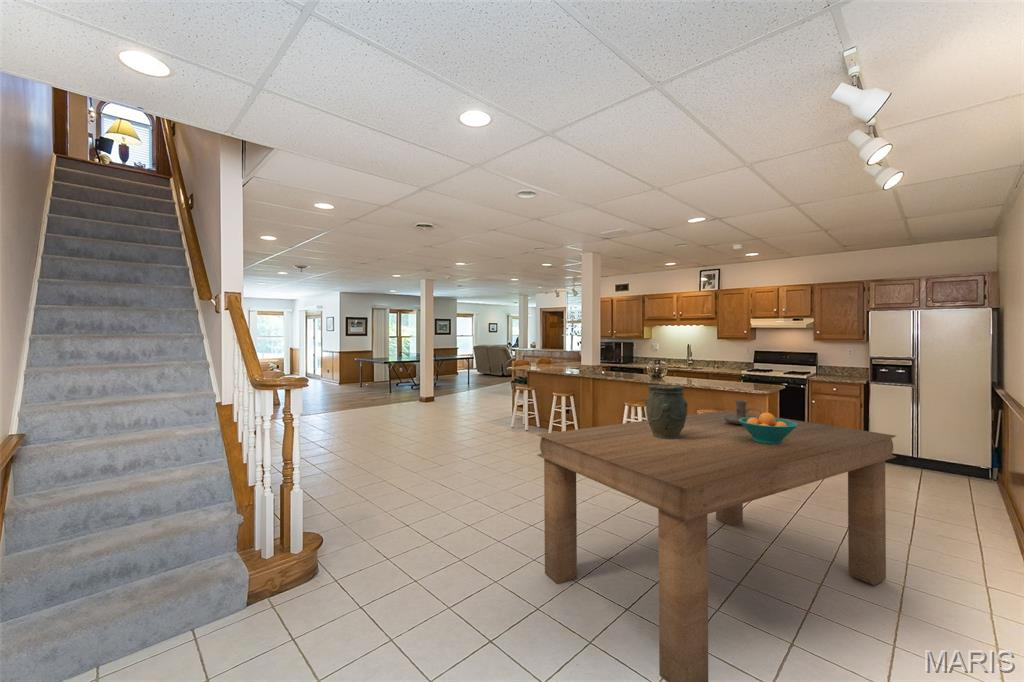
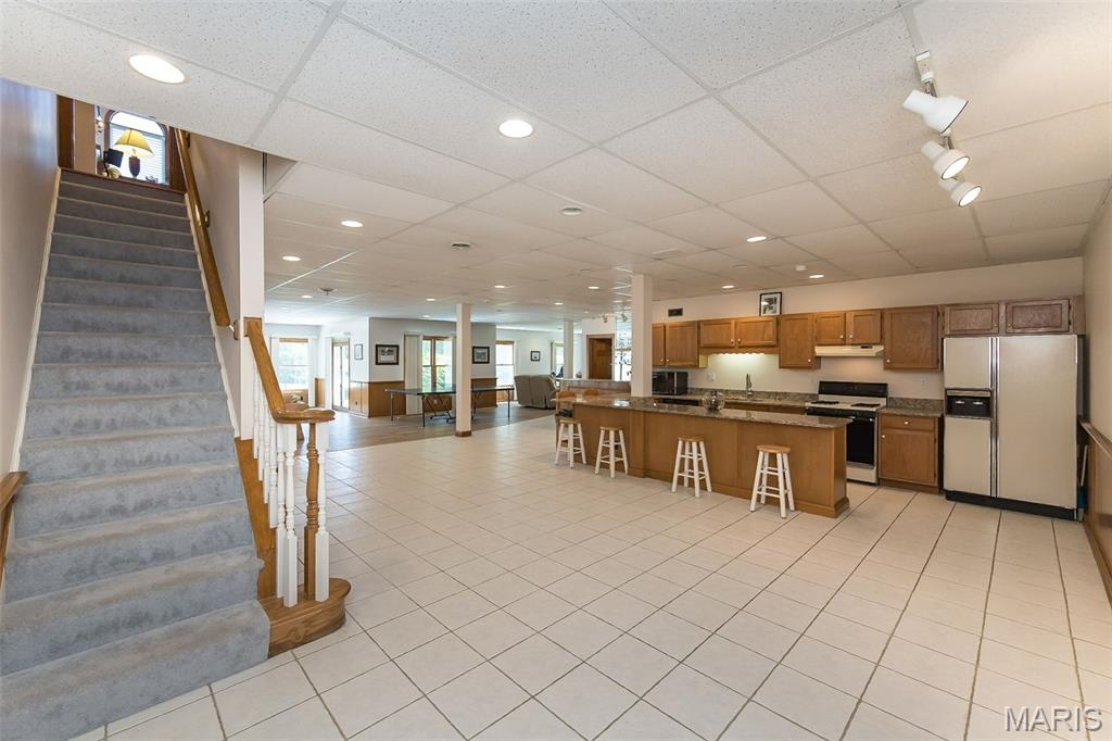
- candle holder [722,399,763,424]
- vase [644,384,688,439]
- dining table [536,409,897,682]
- fruit bowl [739,411,798,444]
